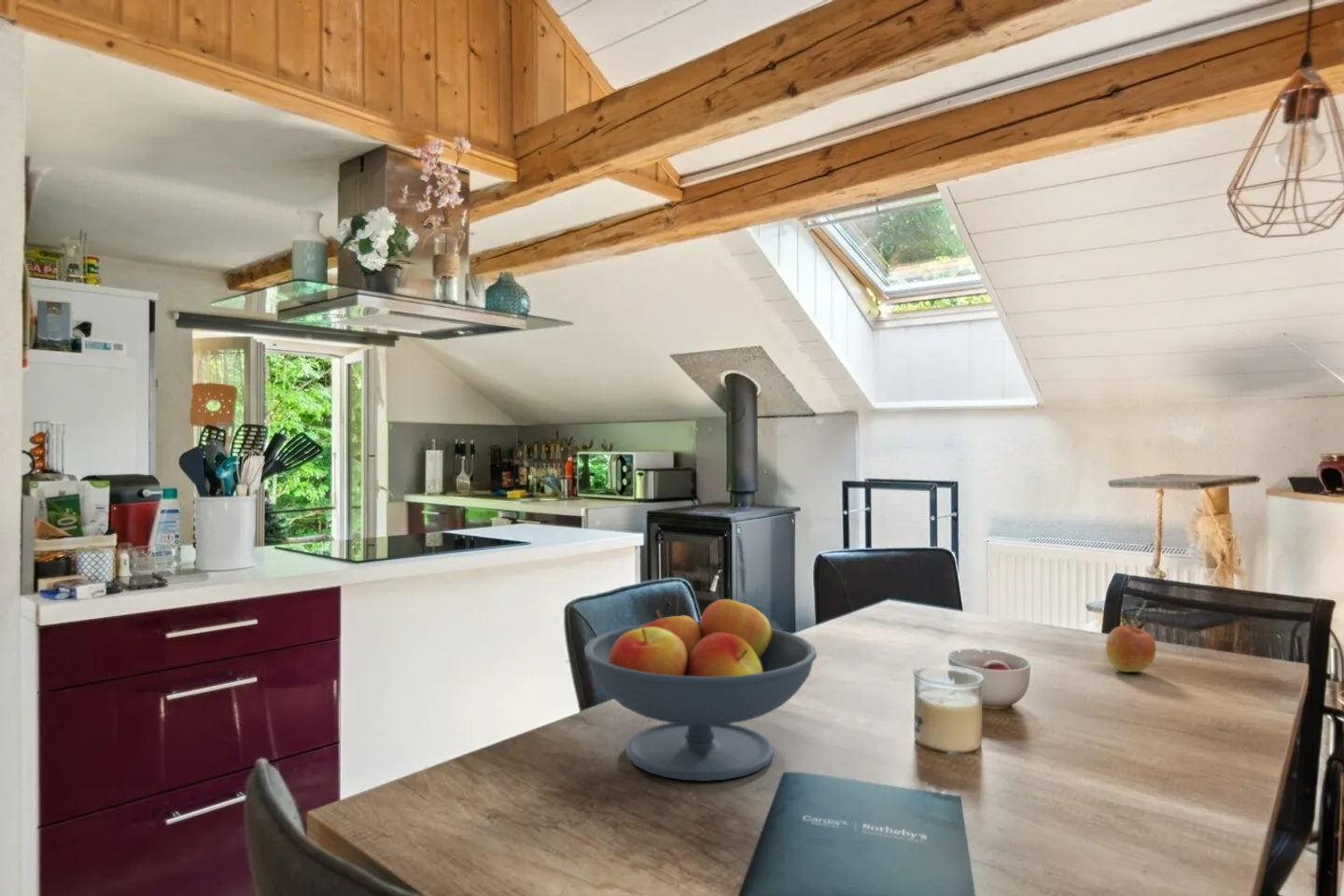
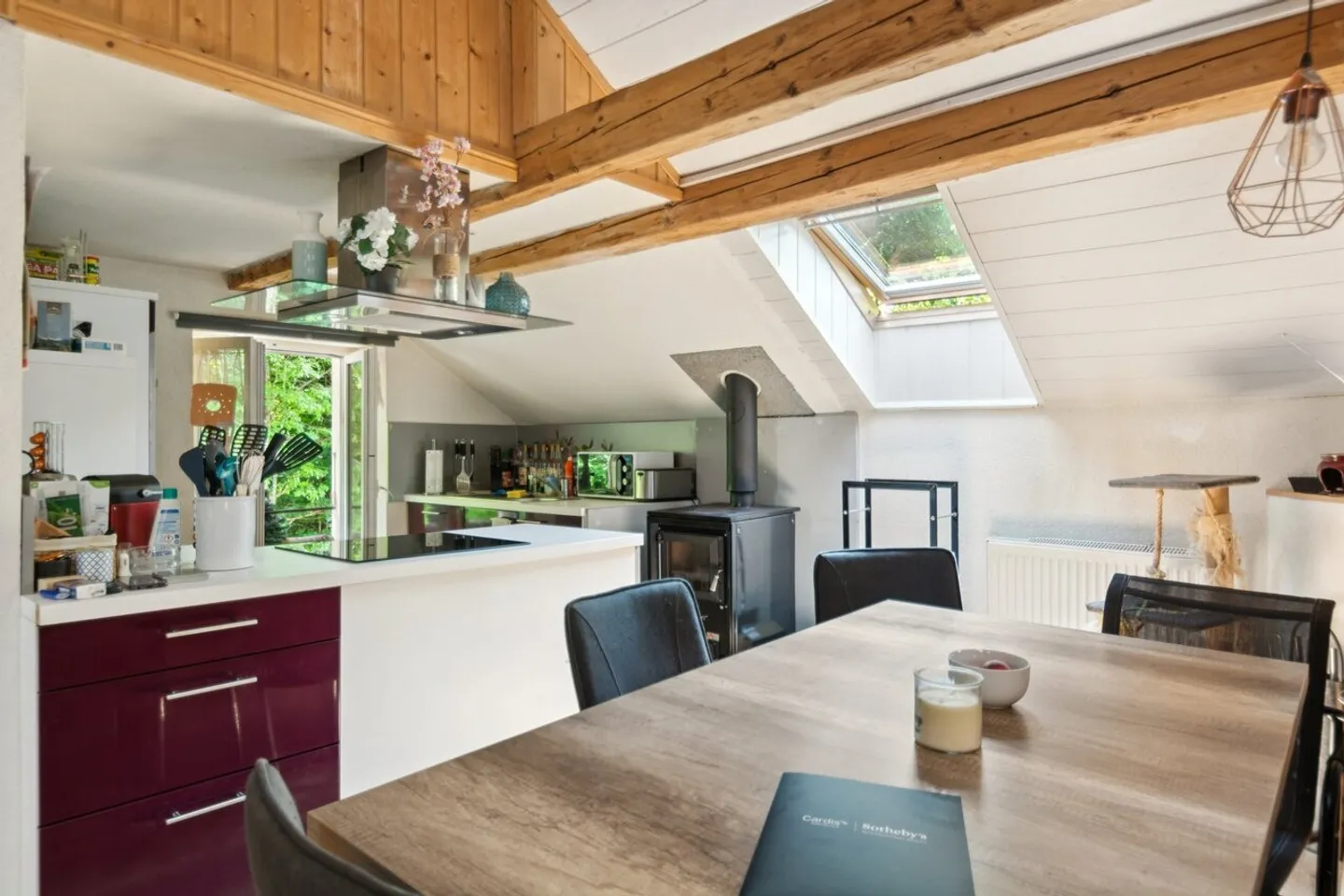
- fruit bowl [583,595,818,782]
- apple [1105,624,1157,673]
